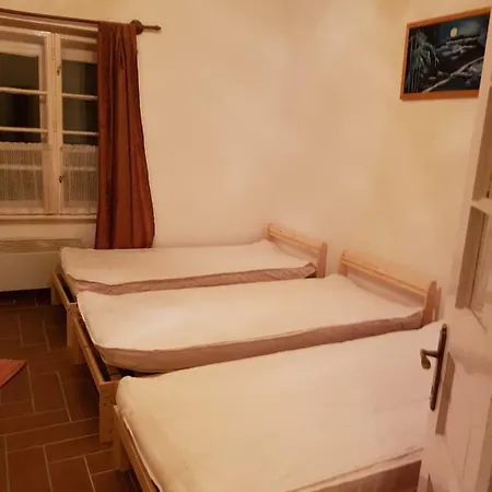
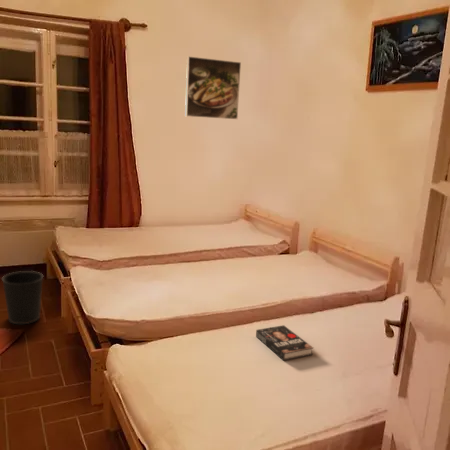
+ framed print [184,55,242,120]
+ book [255,324,314,362]
+ wastebasket [1,270,44,325]
